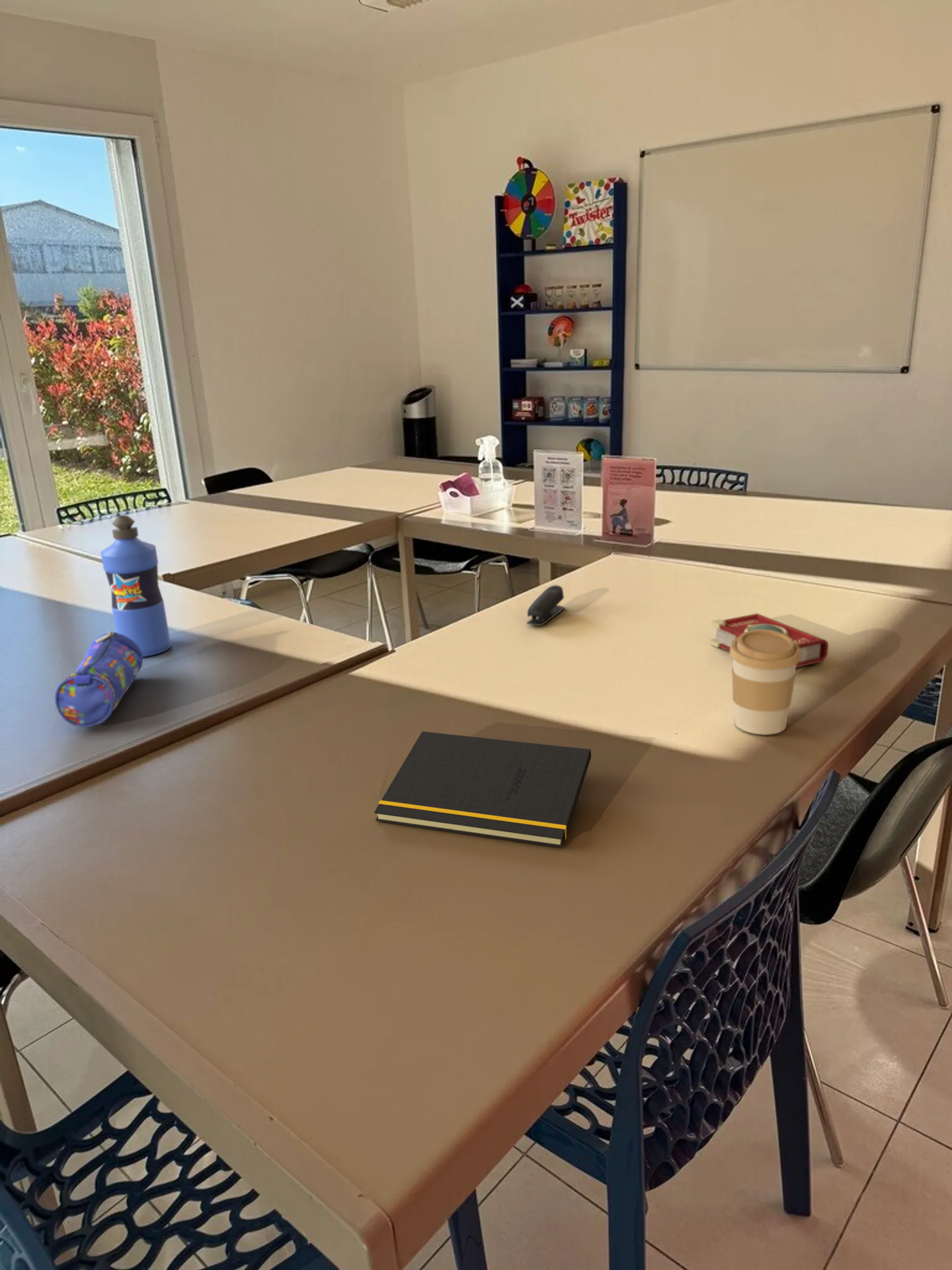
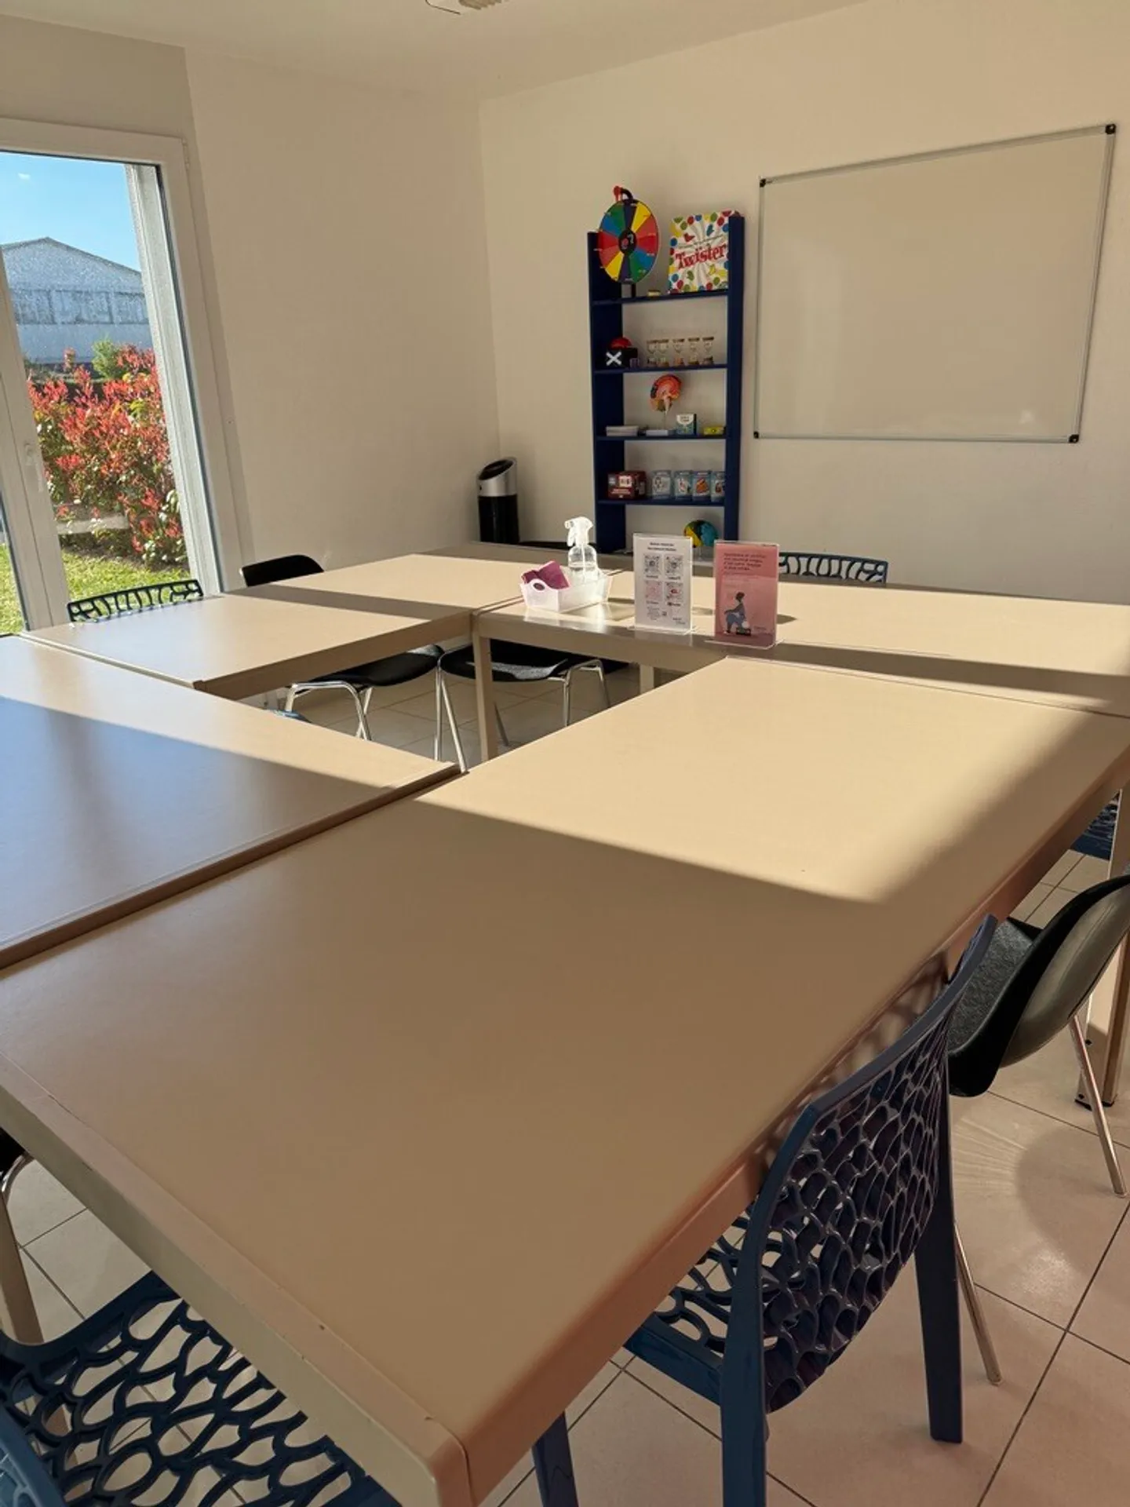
- notepad [374,731,592,848]
- book [709,613,829,668]
- pencil case [54,630,143,728]
- coffee cup [729,630,801,736]
- stapler [526,585,566,626]
- water bottle [100,515,172,657]
